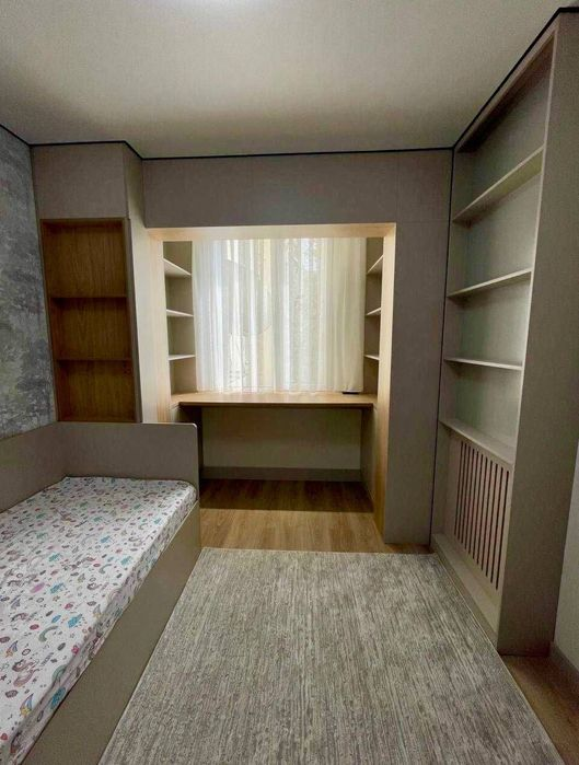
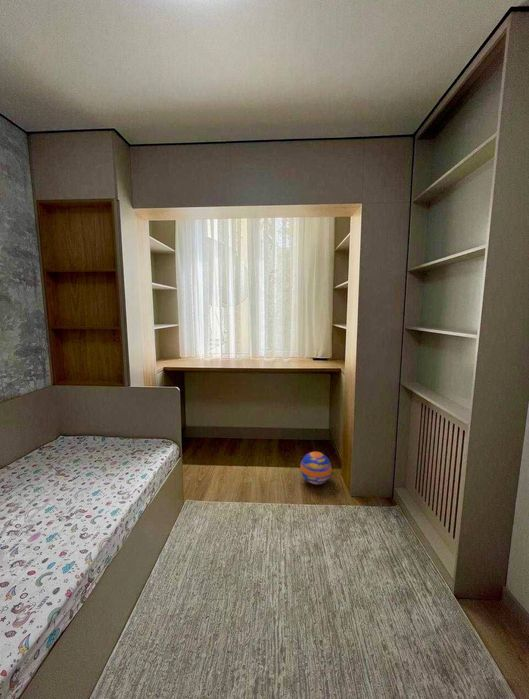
+ ball [299,451,333,486]
